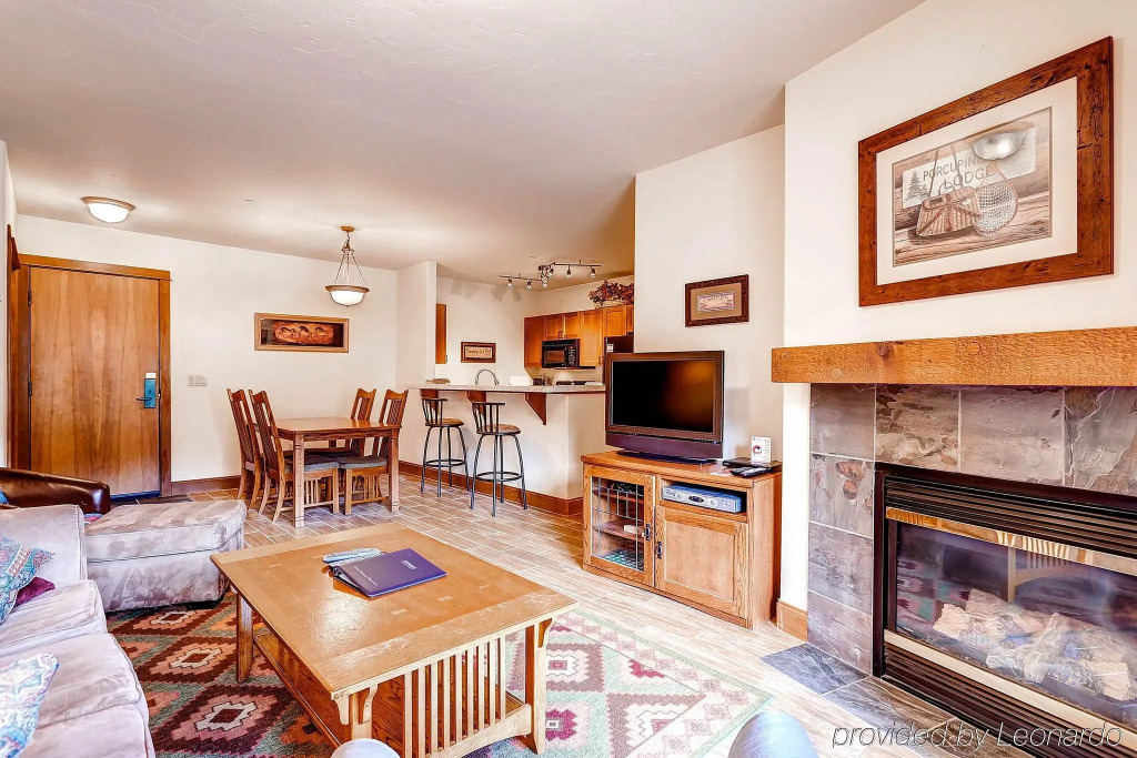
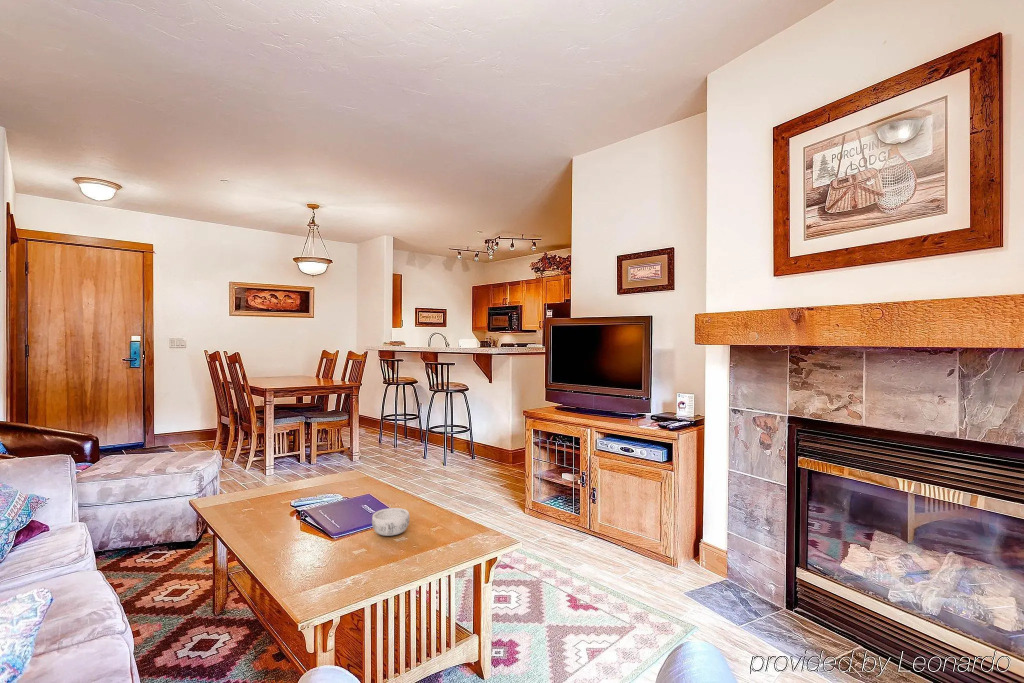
+ decorative bowl [371,507,411,537]
